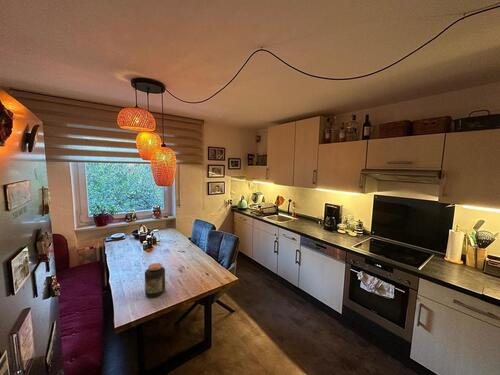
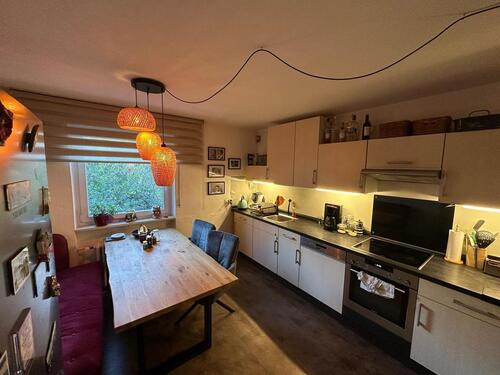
- jar [144,262,166,298]
